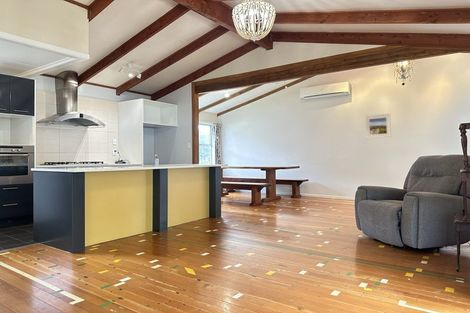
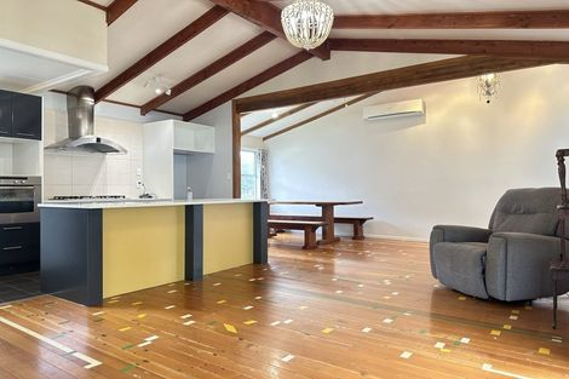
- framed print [365,113,392,139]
